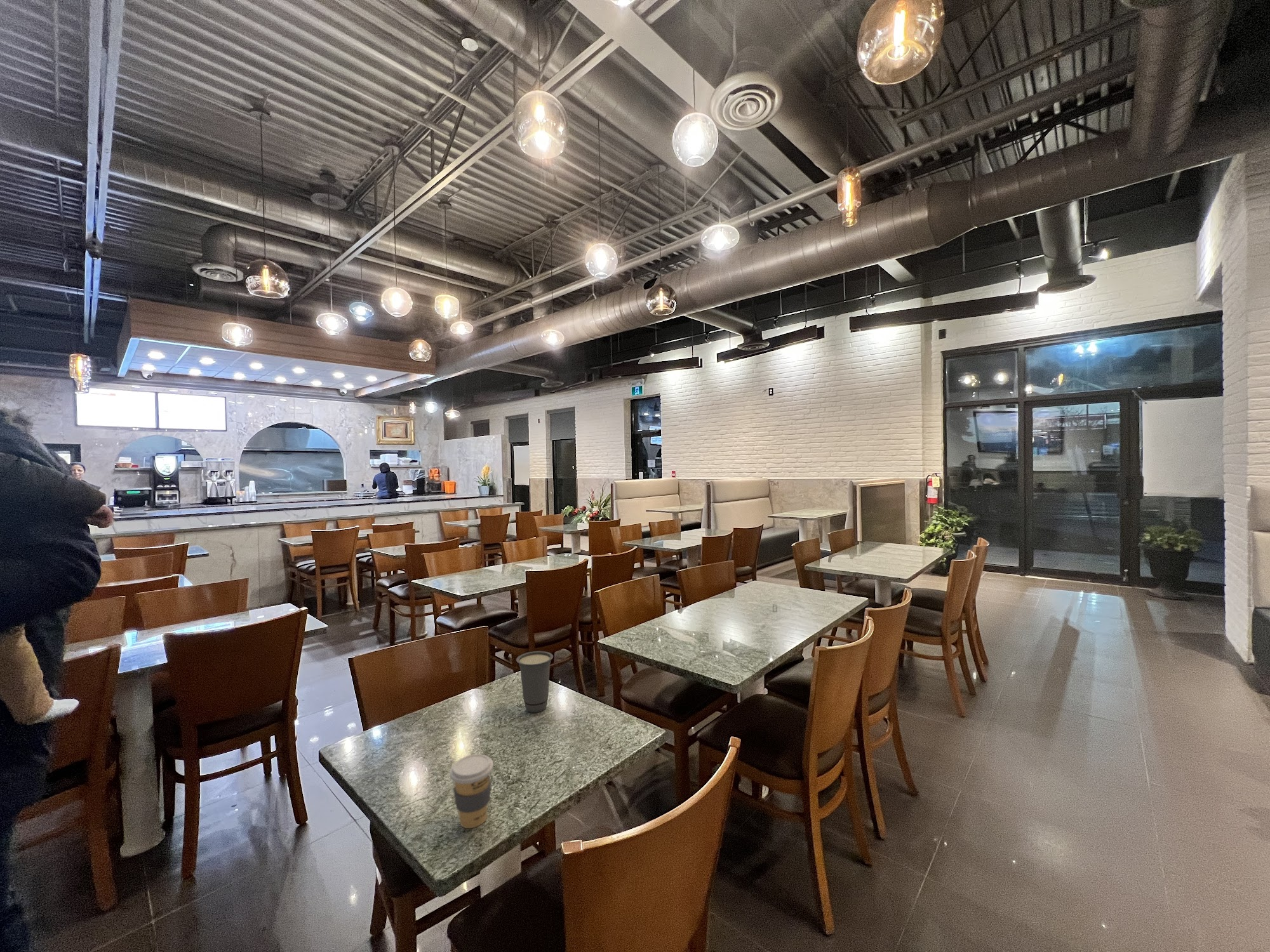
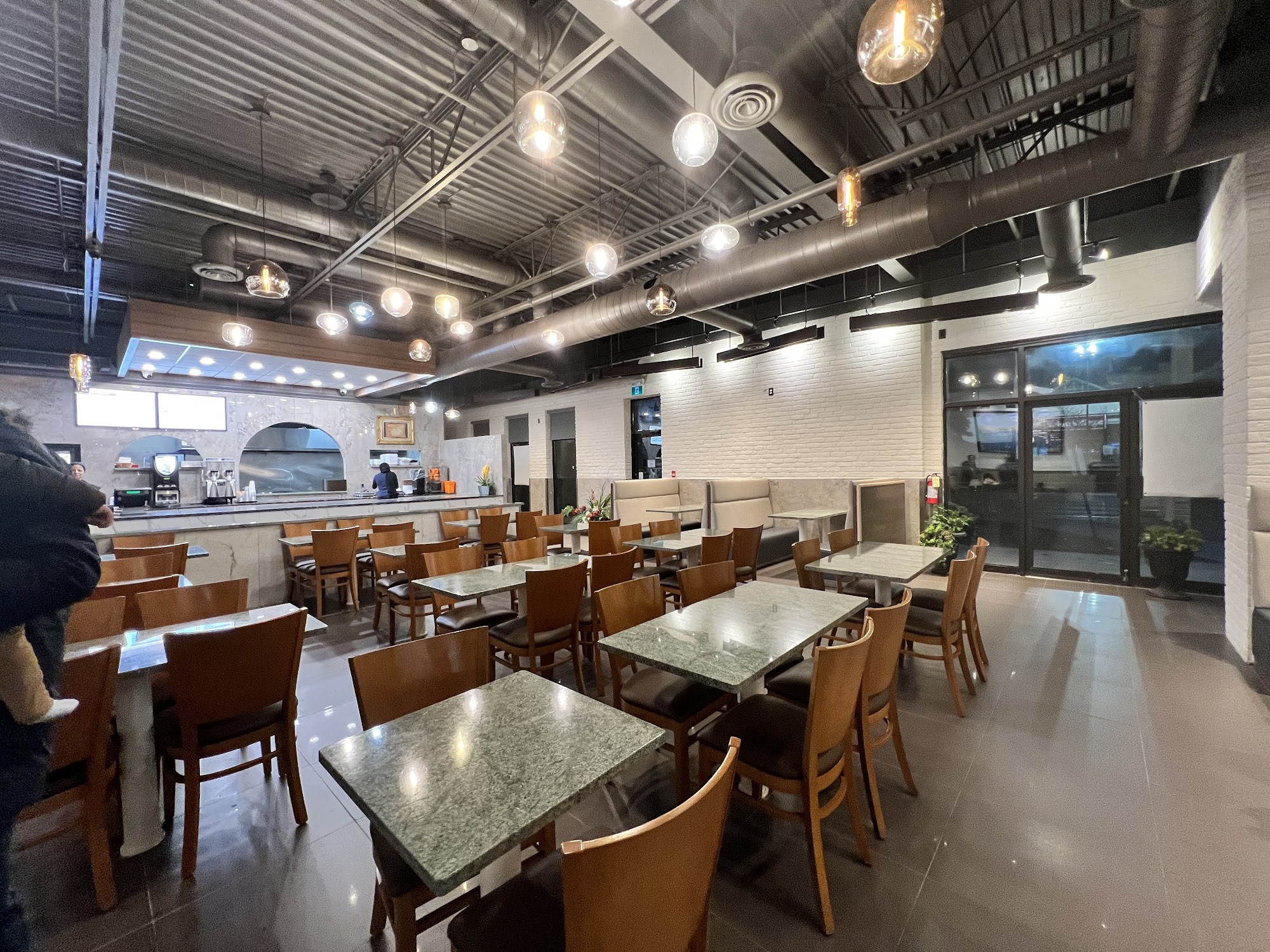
- cup [516,651,554,713]
- coffee cup [449,753,494,829]
